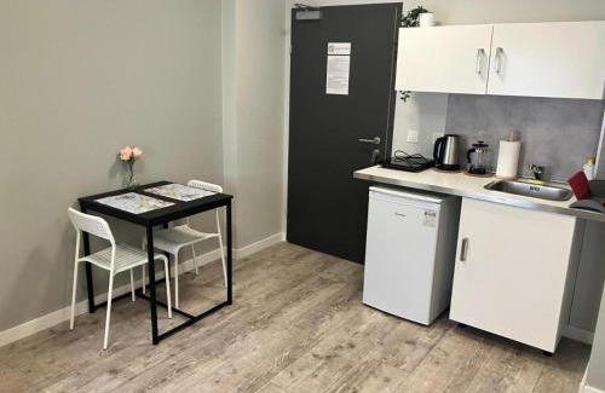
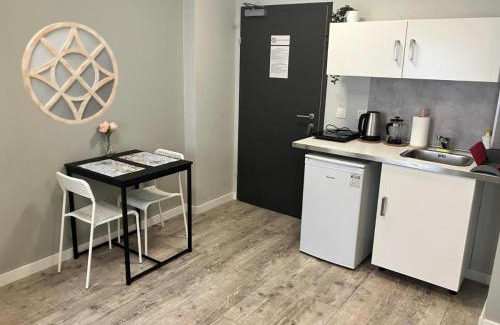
+ home mirror [21,21,120,126]
